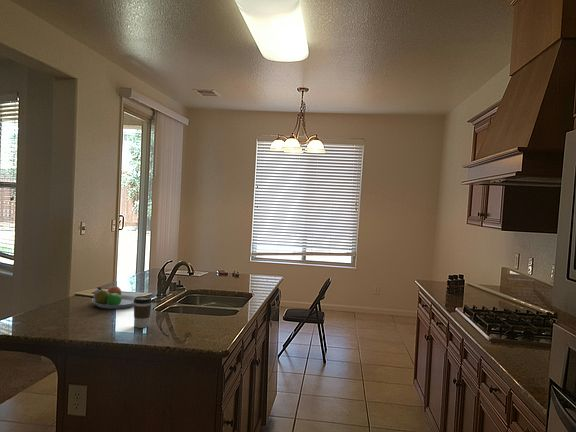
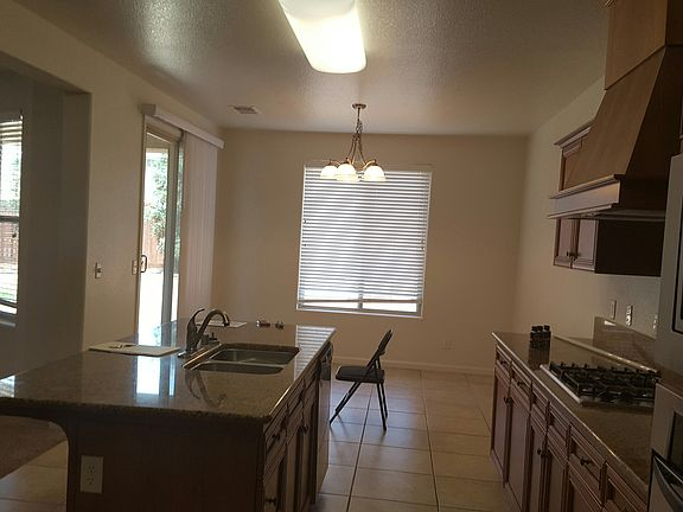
- fruit bowl [91,285,136,310]
- coffee cup [133,295,153,329]
